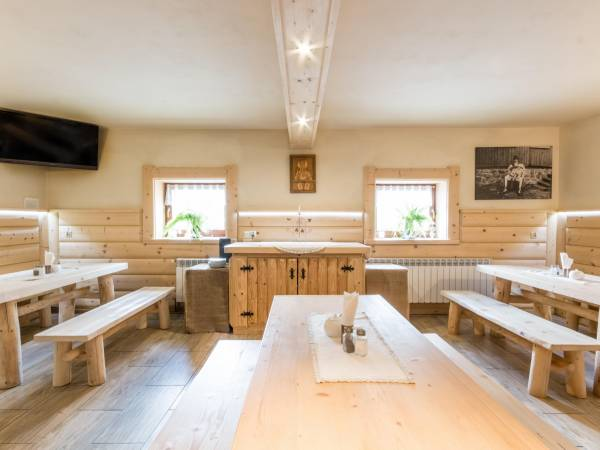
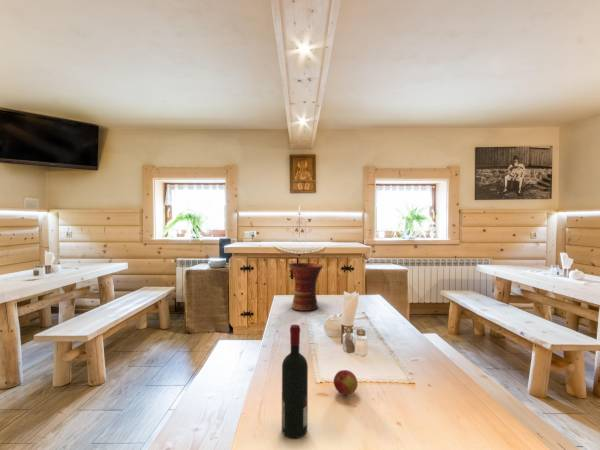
+ alcohol [281,324,309,439]
+ apple [333,369,359,396]
+ vase [287,262,324,312]
